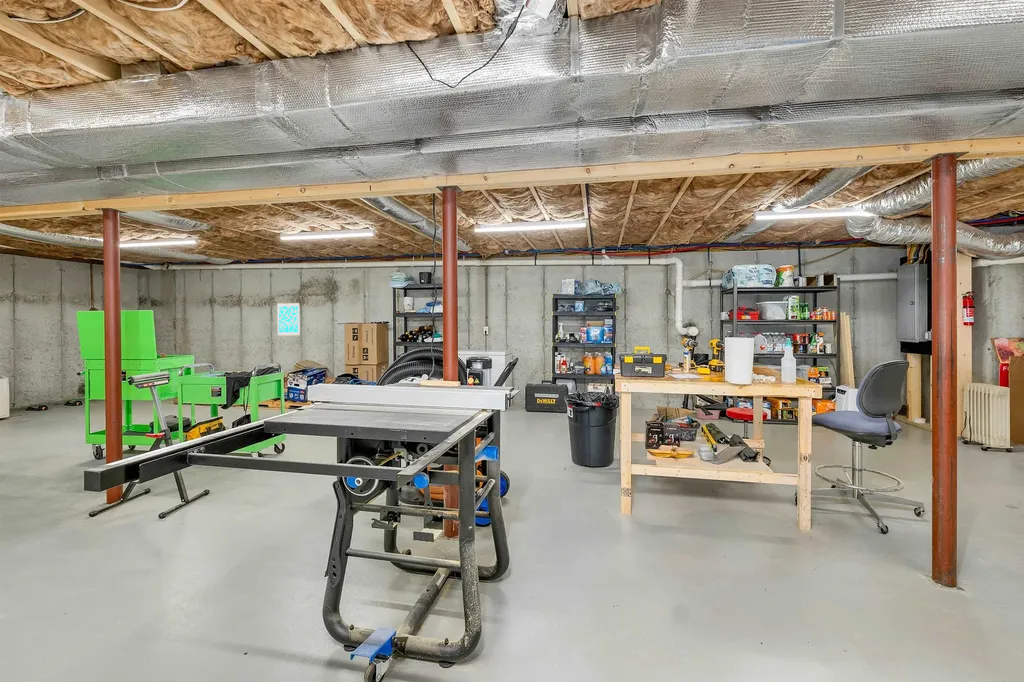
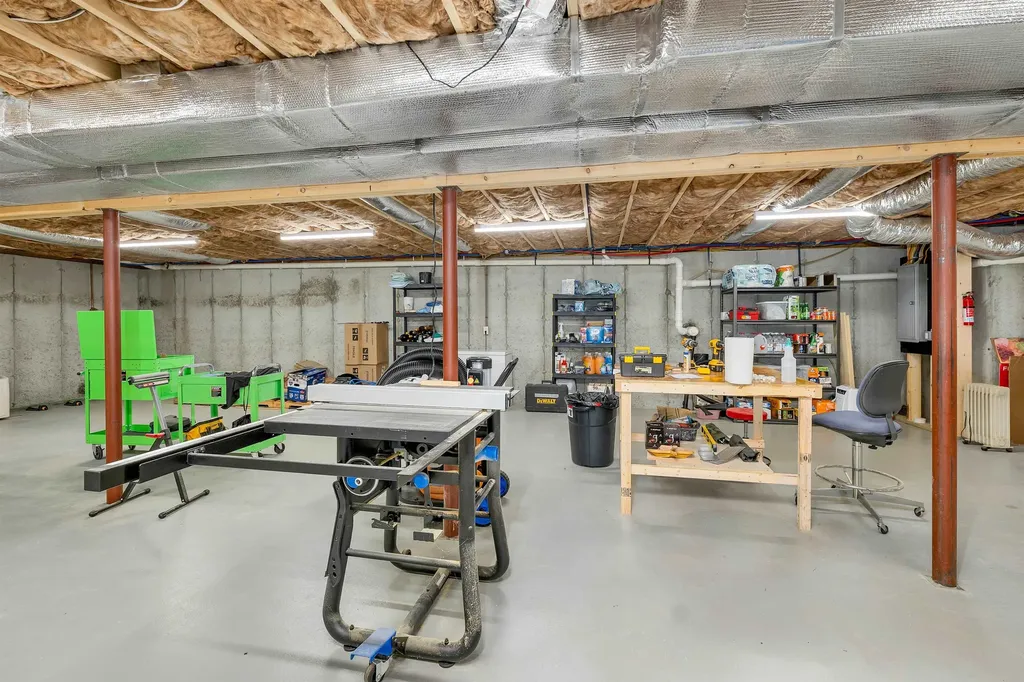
- wall art [277,302,301,336]
